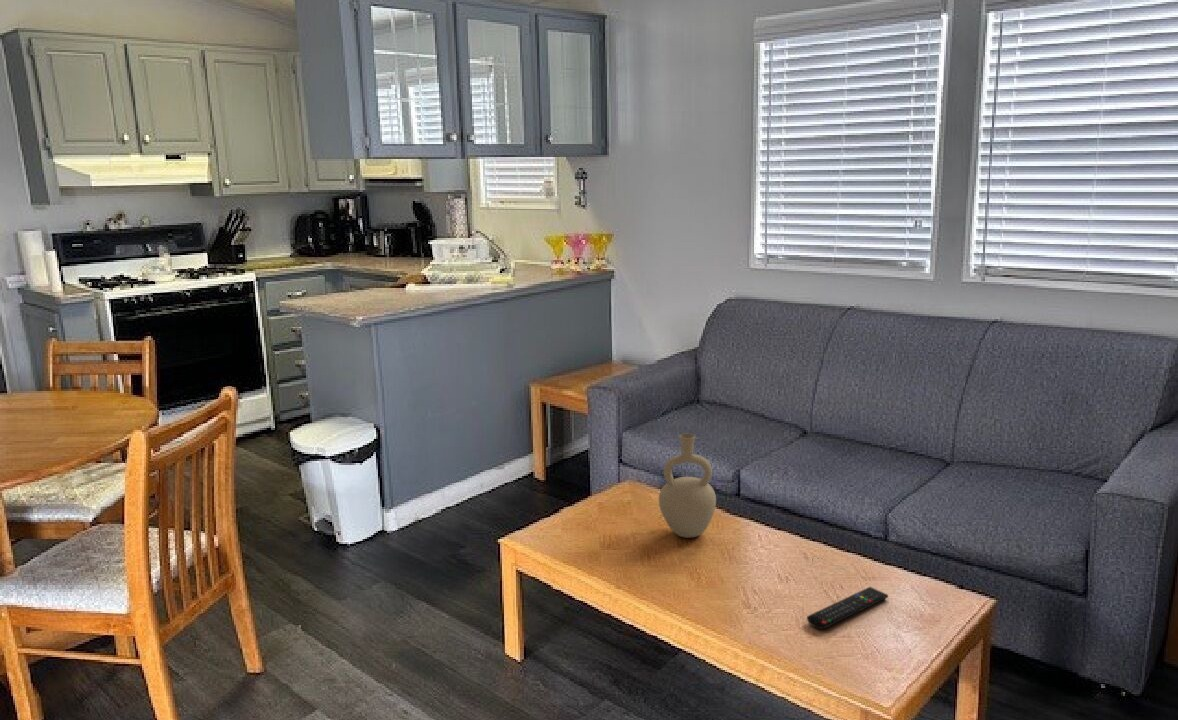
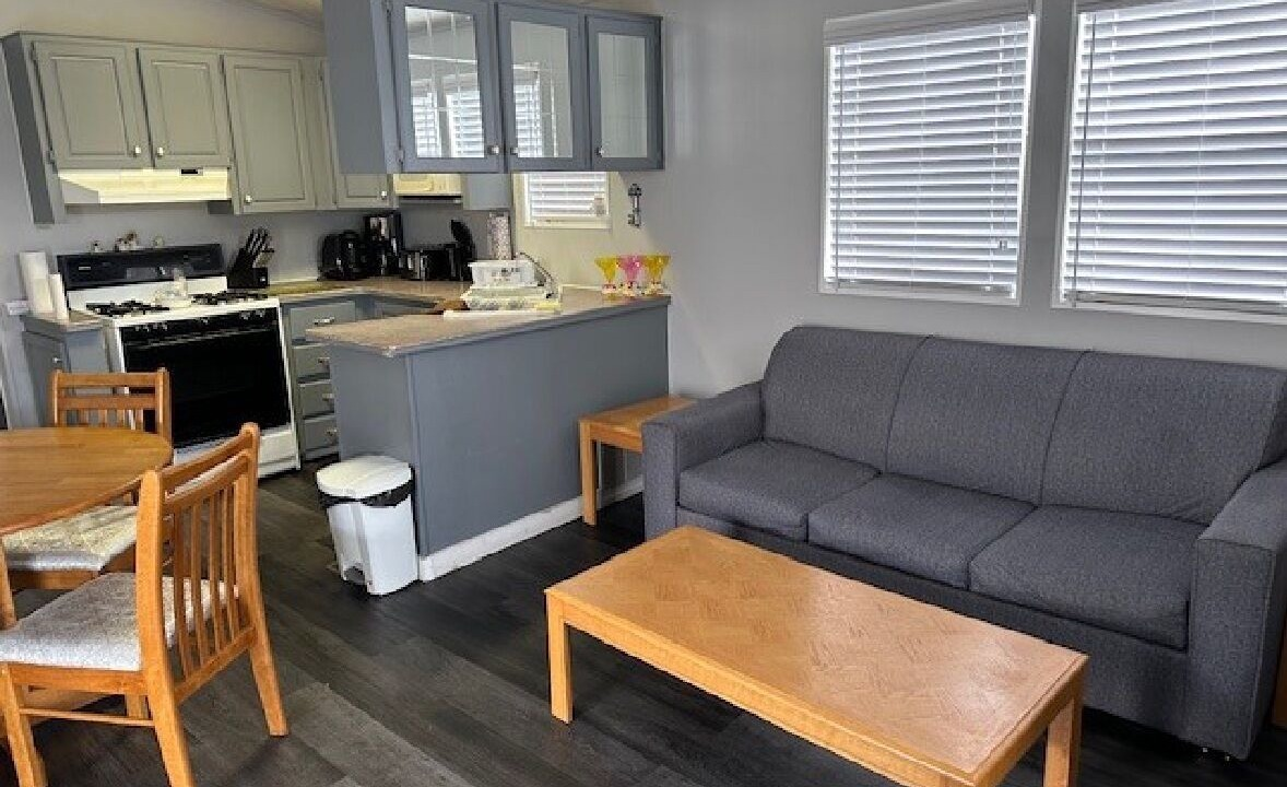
- remote control [806,586,889,630]
- vase [658,433,717,539]
